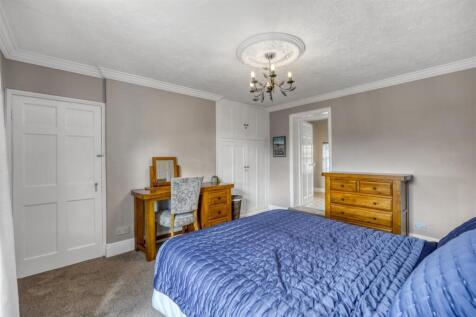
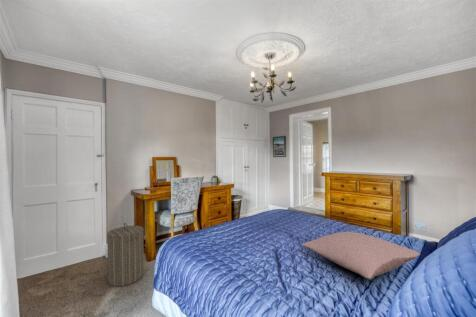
+ laundry hamper [106,222,145,287]
+ pillow [301,231,421,280]
